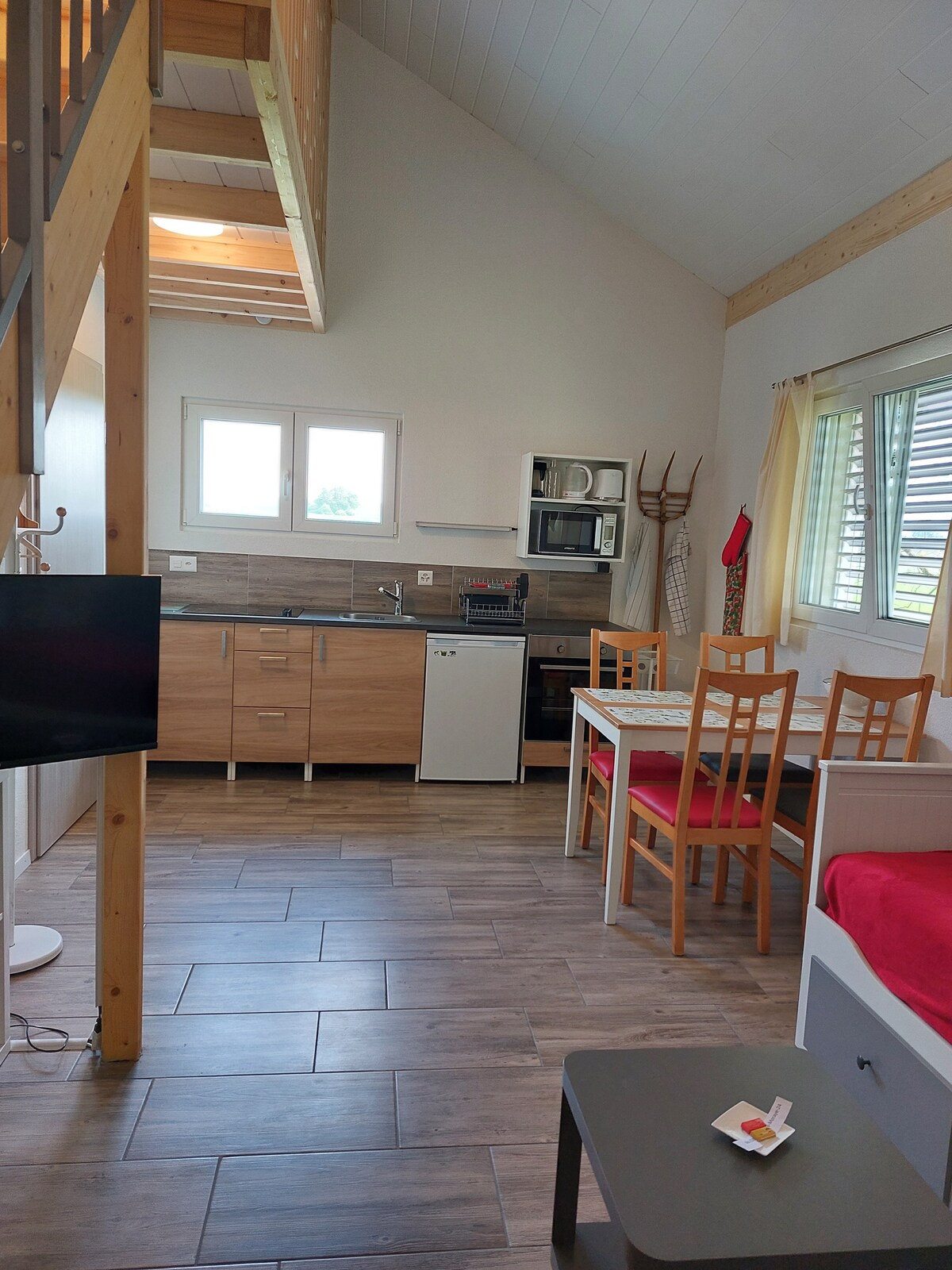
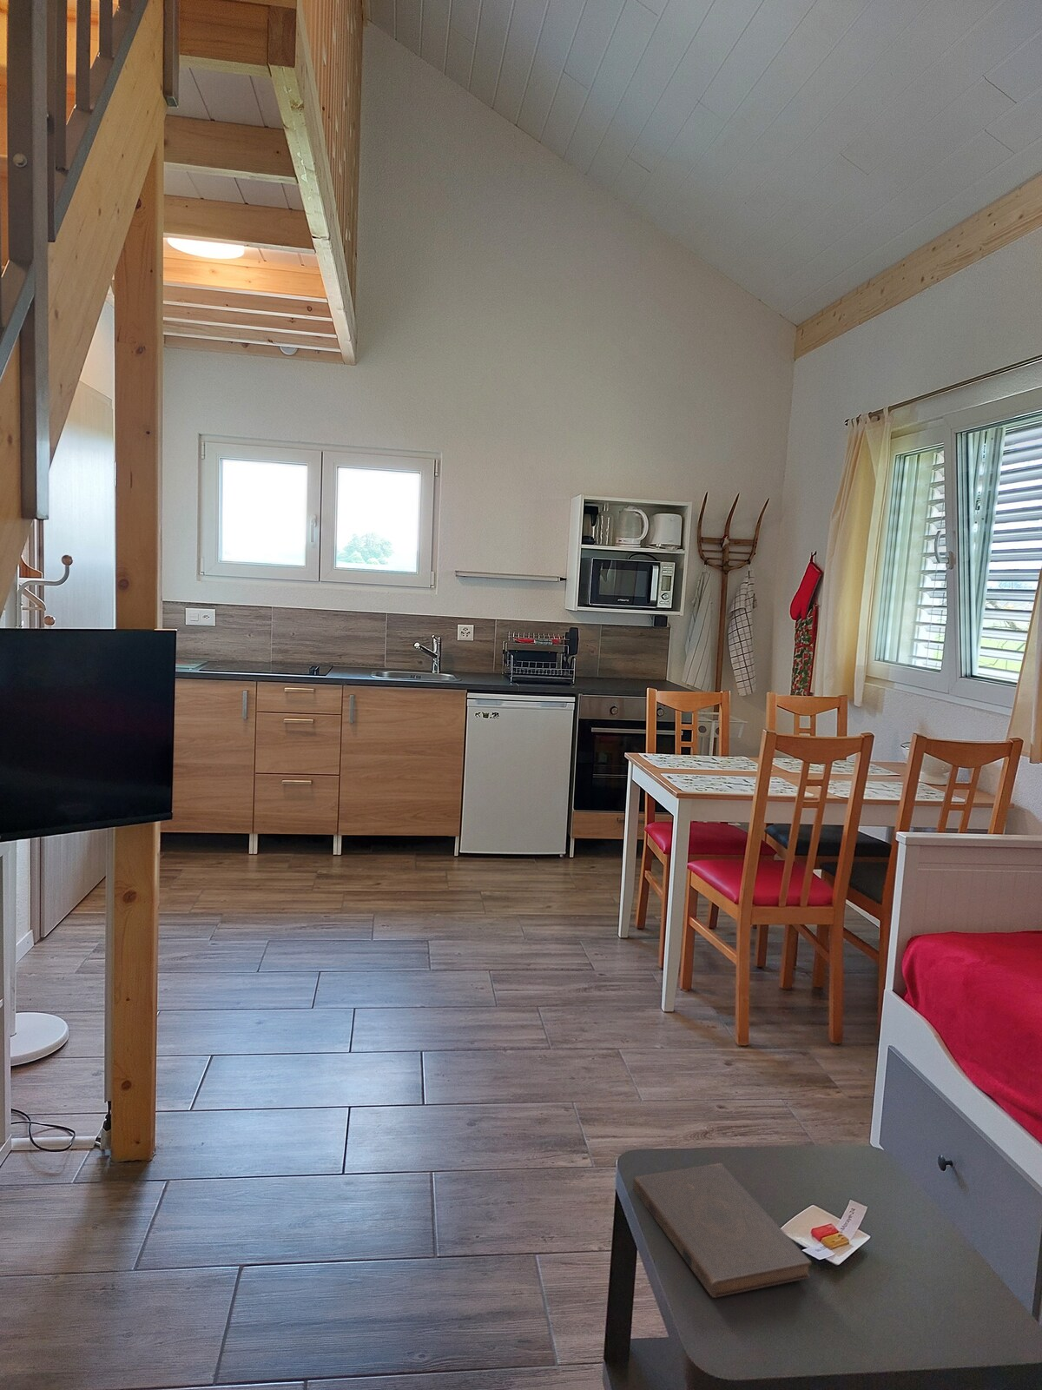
+ book [633,1162,813,1299]
